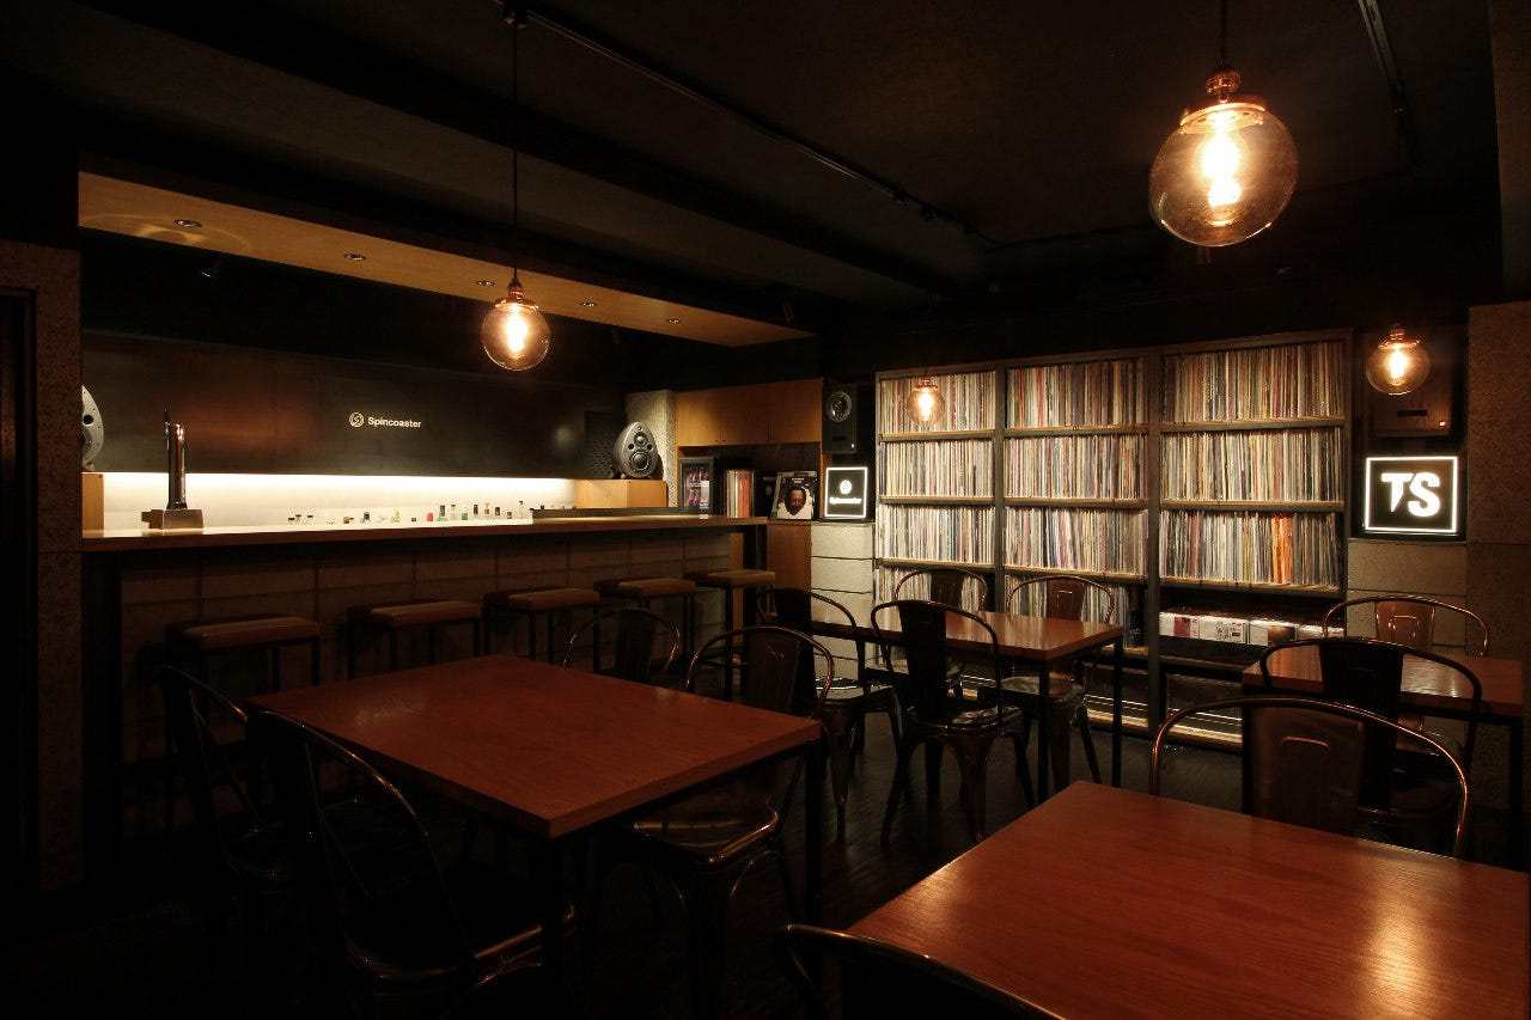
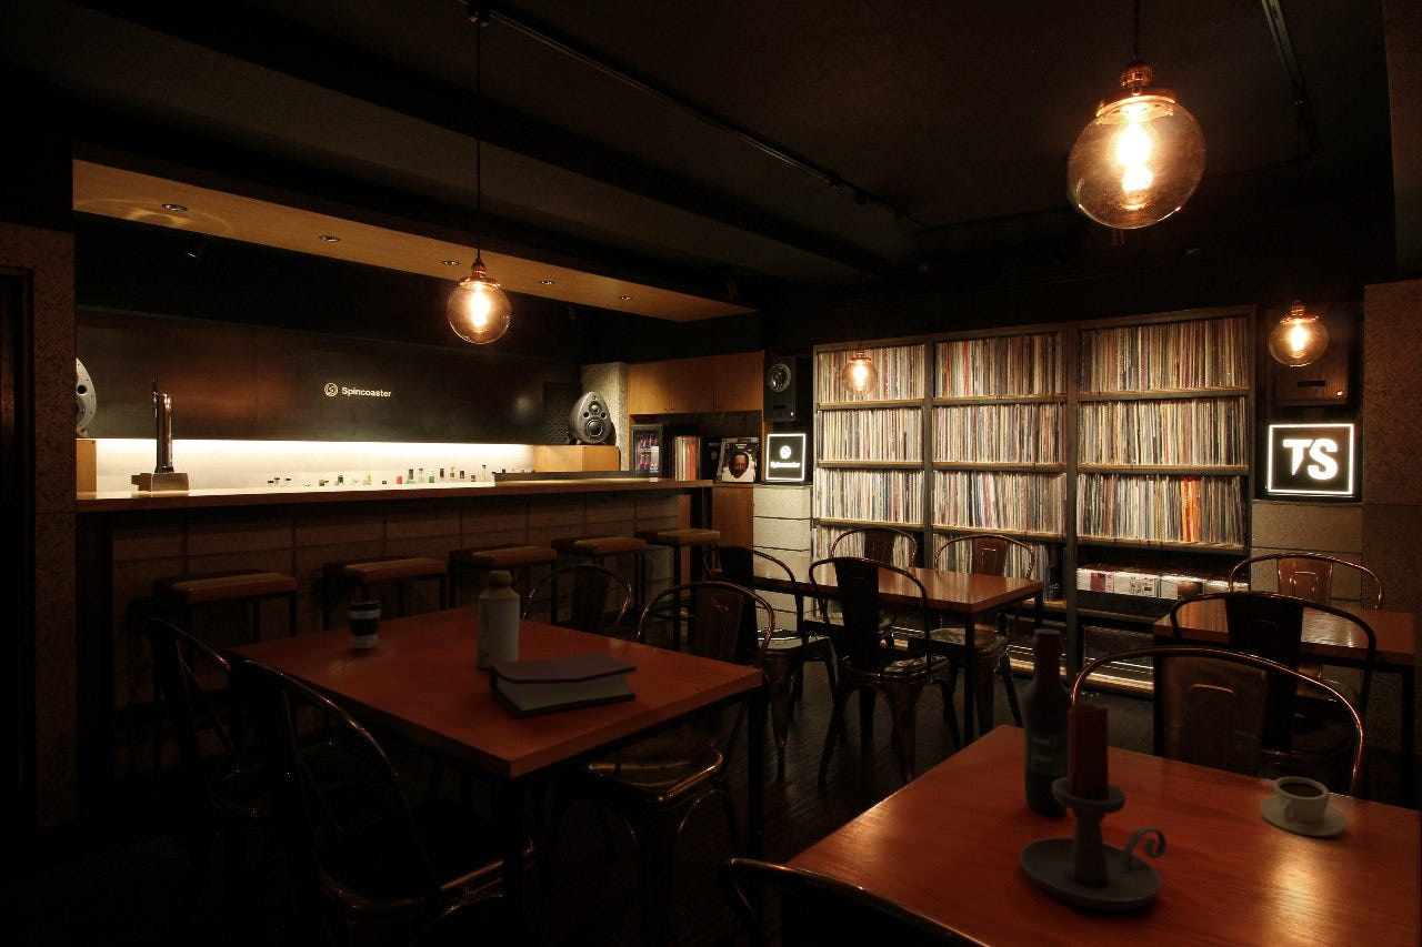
+ wine bottle [1021,628,1074,816]
+ hardback book [488,651,638,718]
+ candle holder [1019,702,1168,911]
+ cup [1260,776,1349,837]
+ coffee cup [347,600,382,649]
+ bottle [475,570,521,669]
